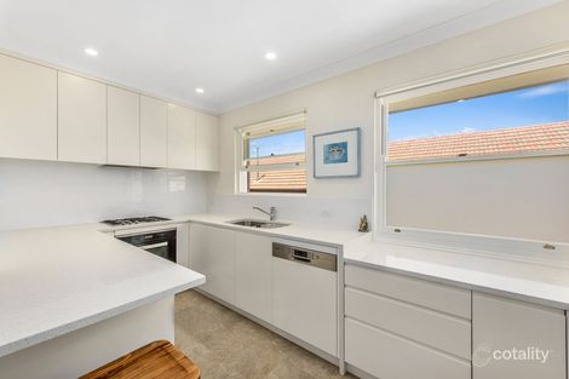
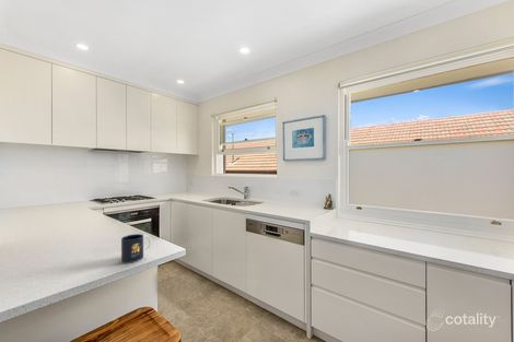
+ mug [120,233,152,263]
